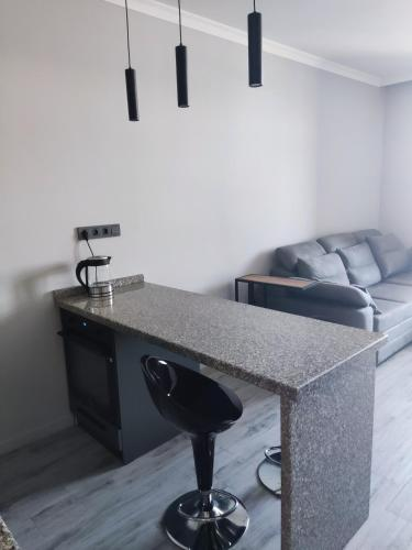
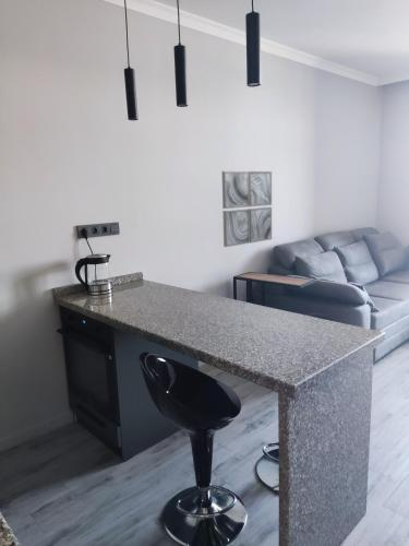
+ wall art [221,170,273,248]
